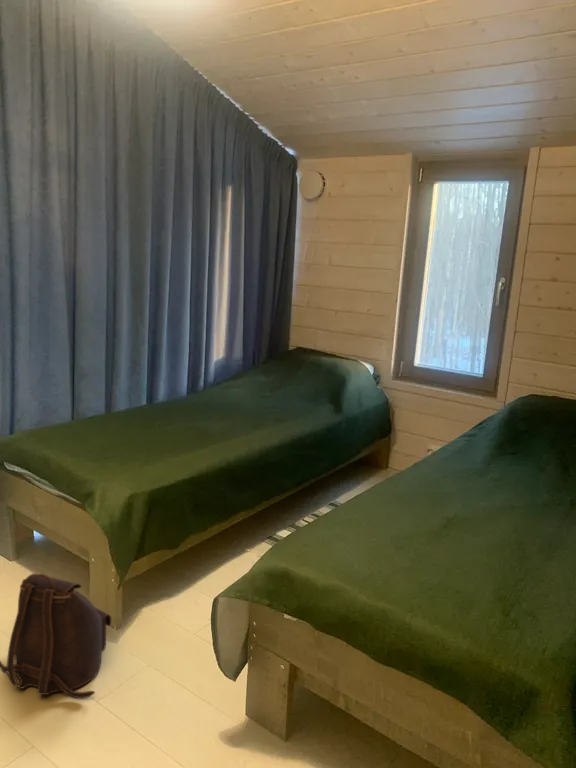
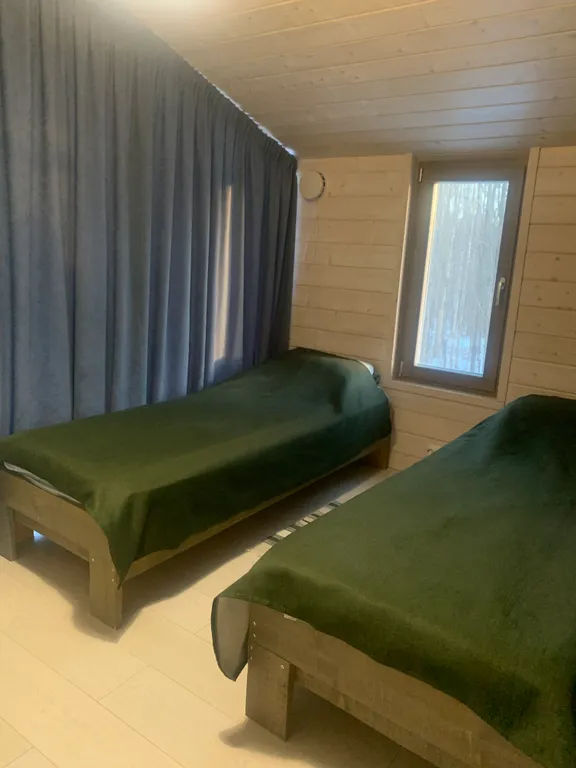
- backpack [0,572,112,699]
